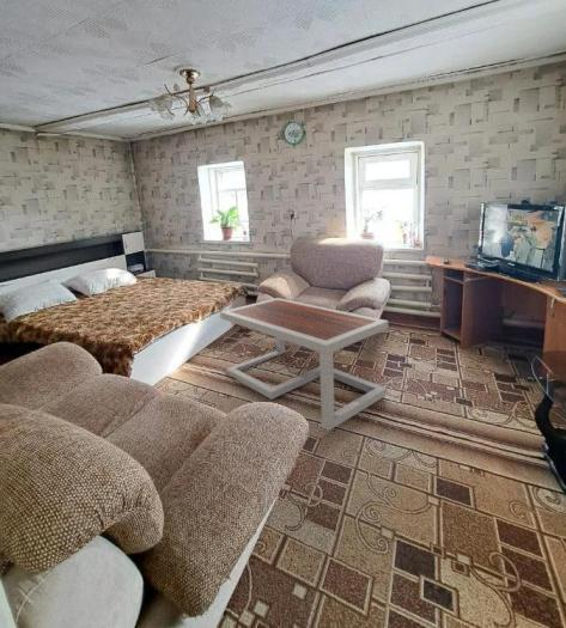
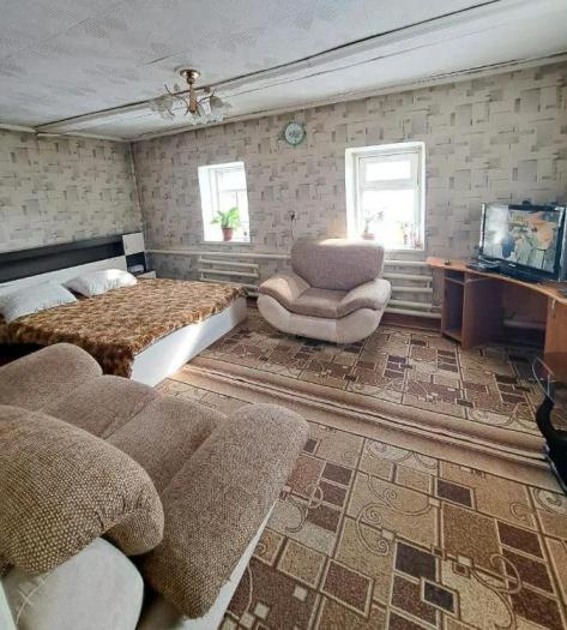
- coffee table [219,297,389,432]
